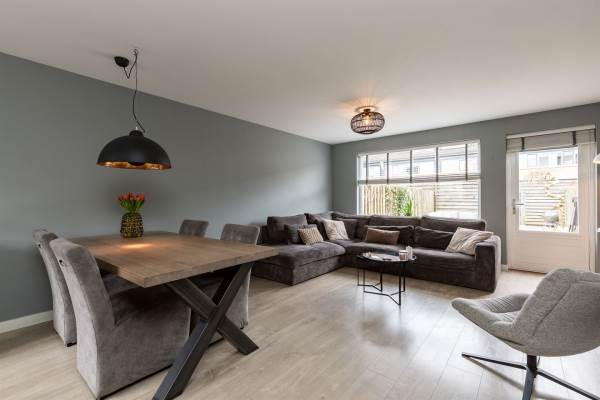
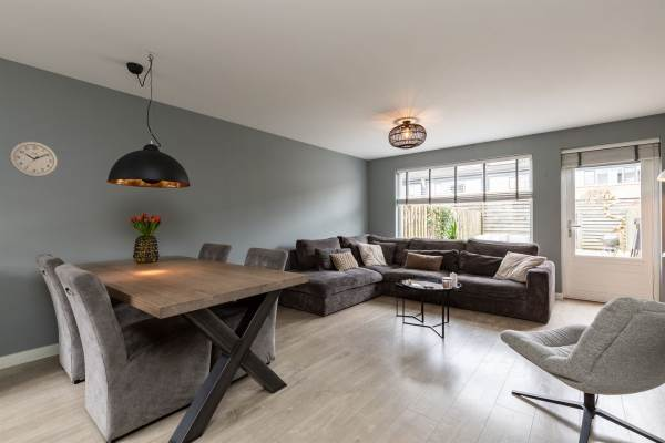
+ wall clock [8,141,59,178]
